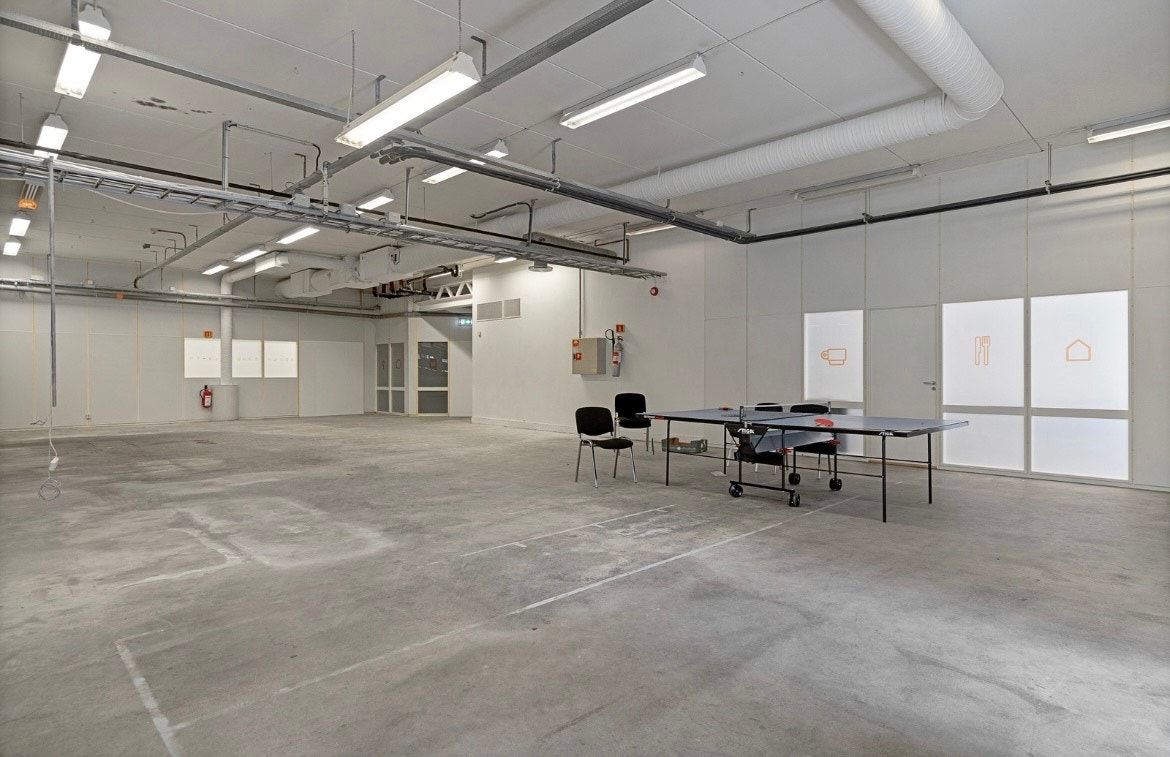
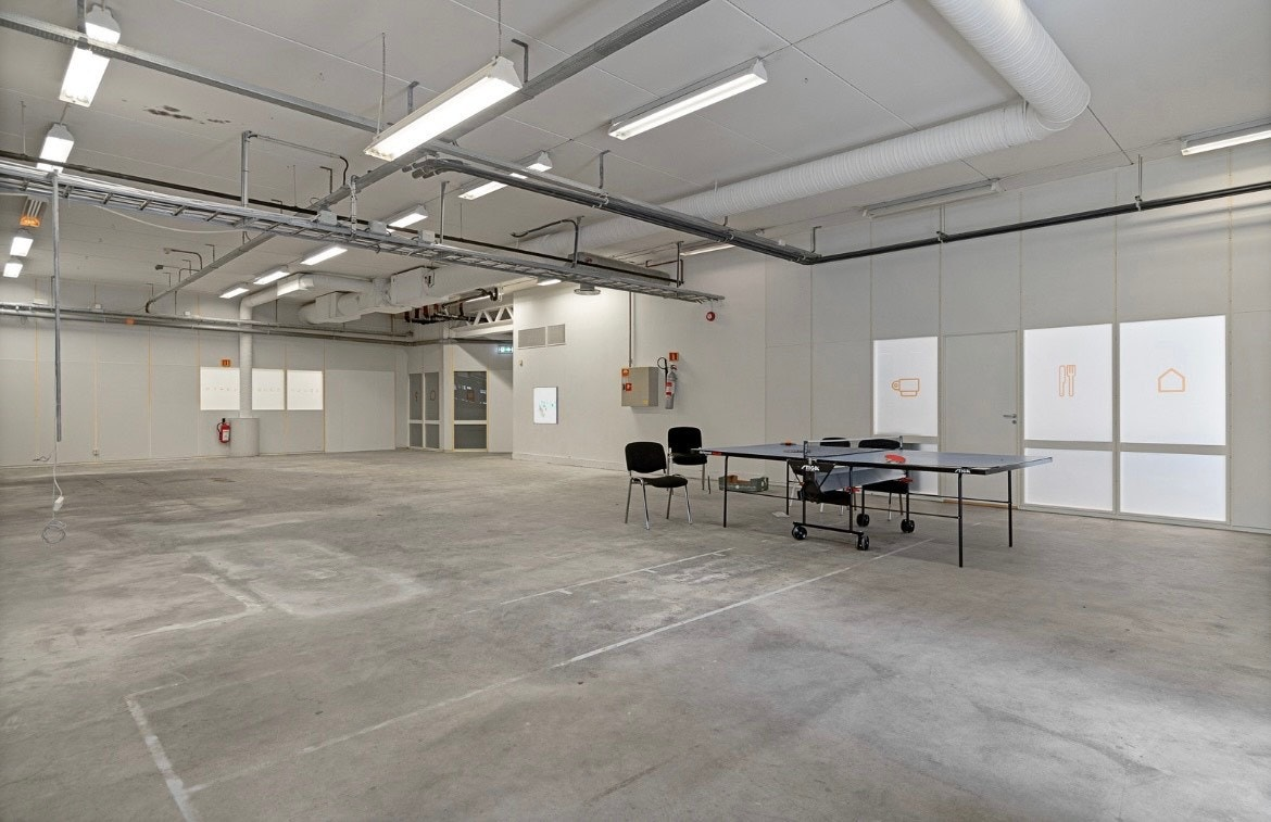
+ wall art [532,385,559,426]
